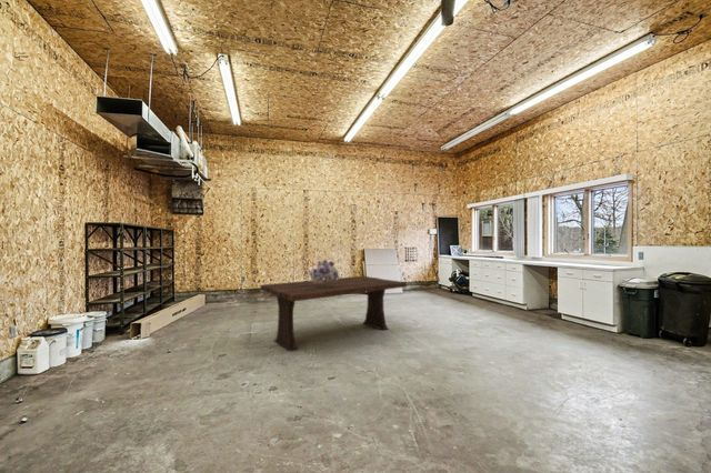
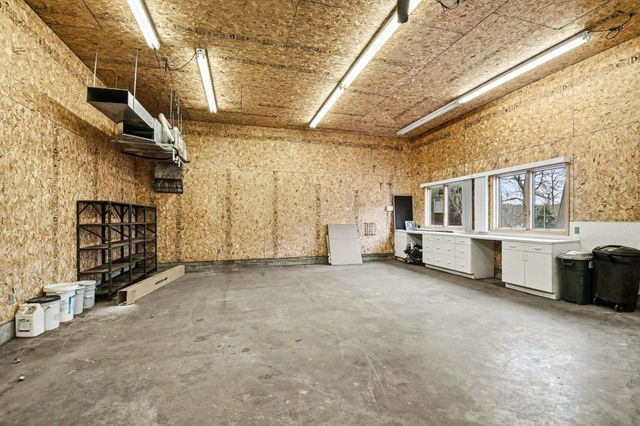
- bouquet [309,259,341,284]
- dining table [259,275,408,353]
